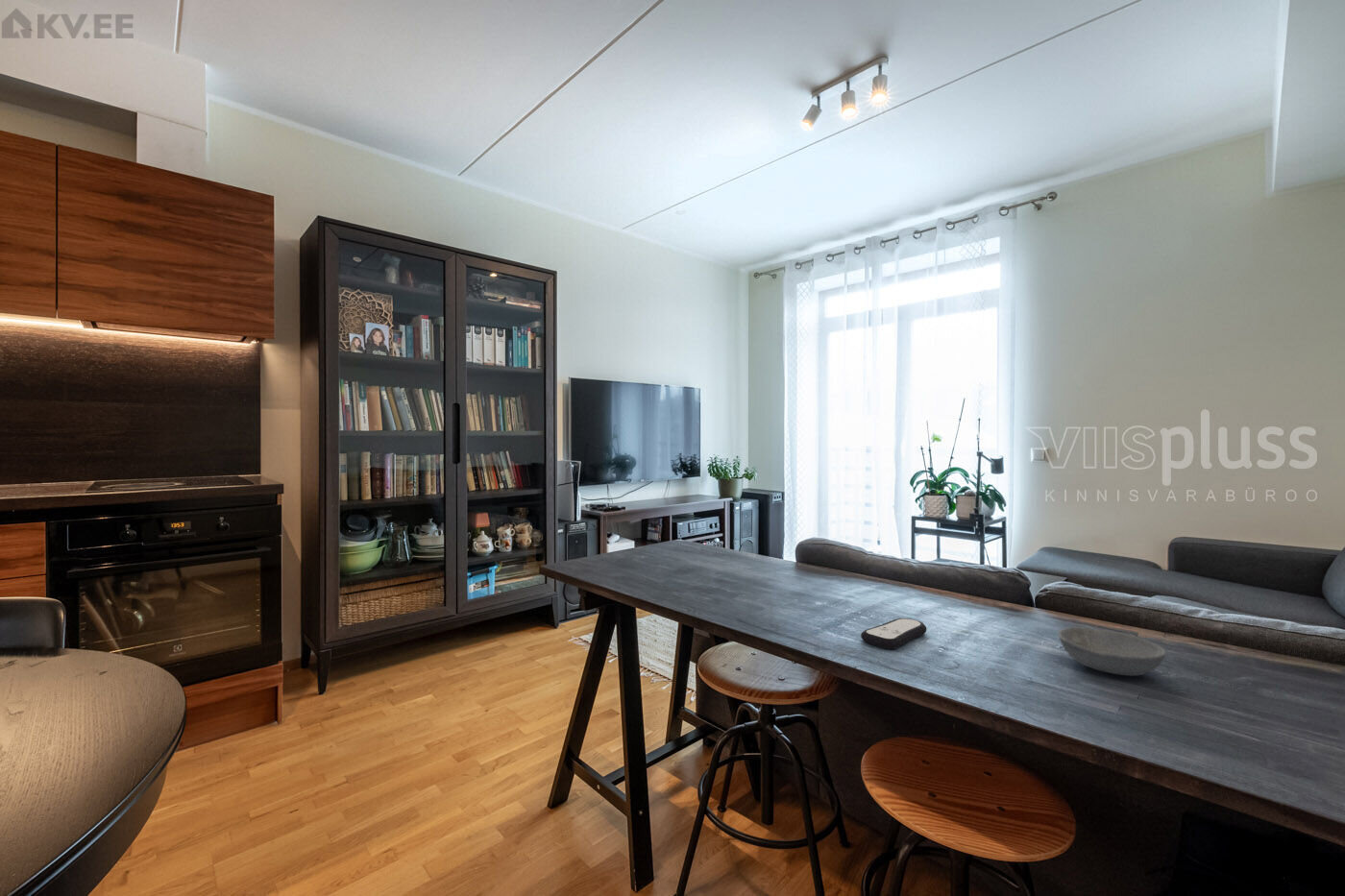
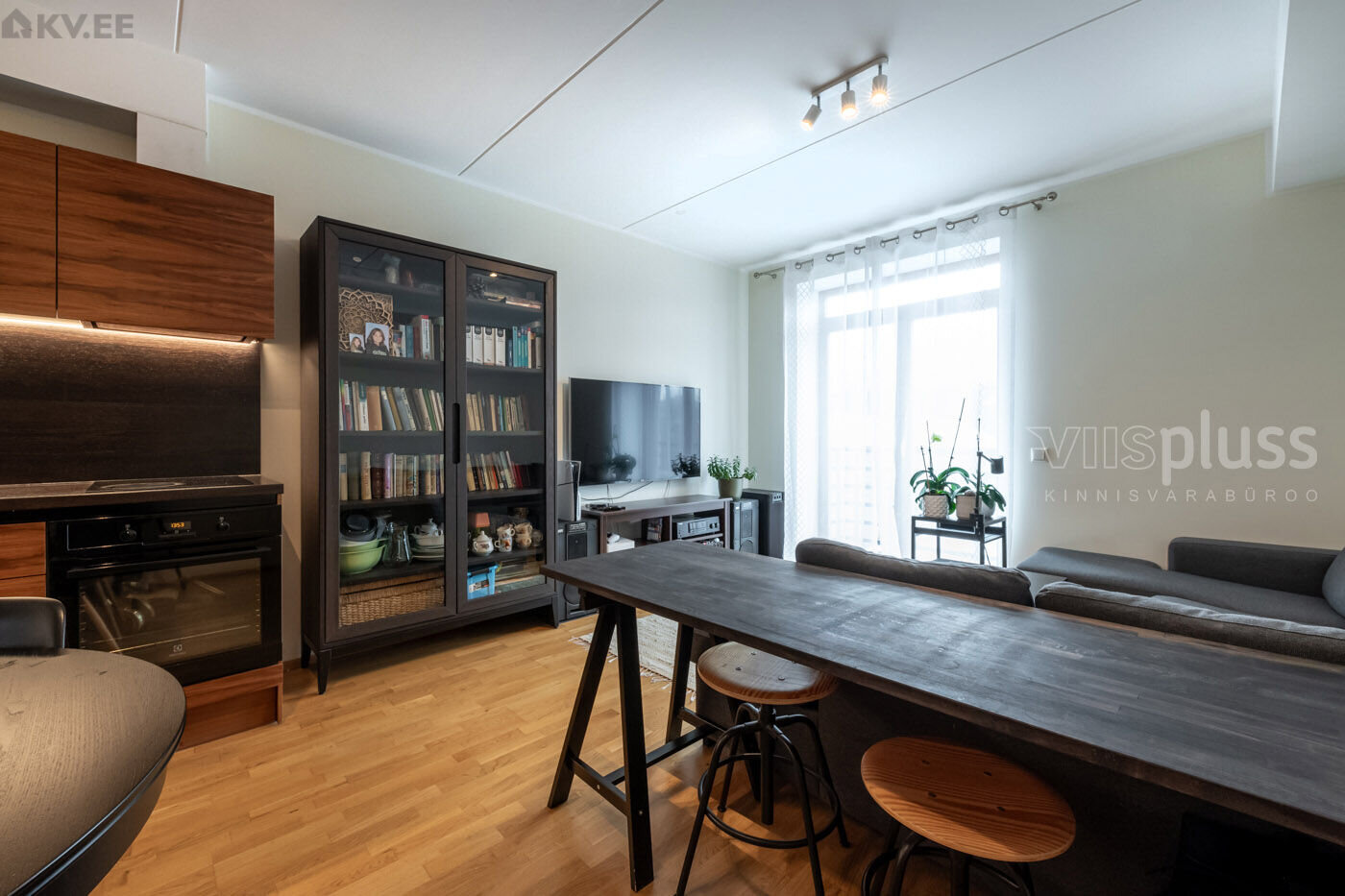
- remote control [860,618,927,650]
- bowl [1058,626,1167,677]
